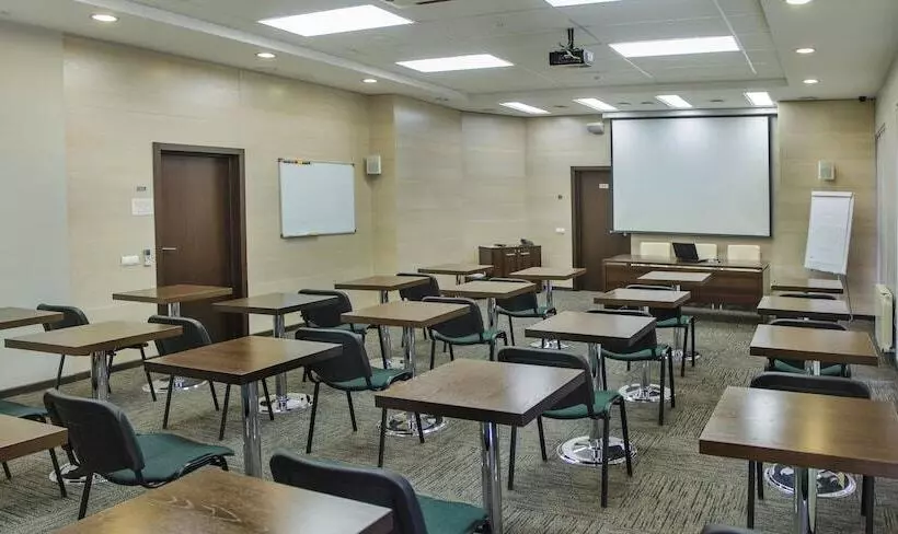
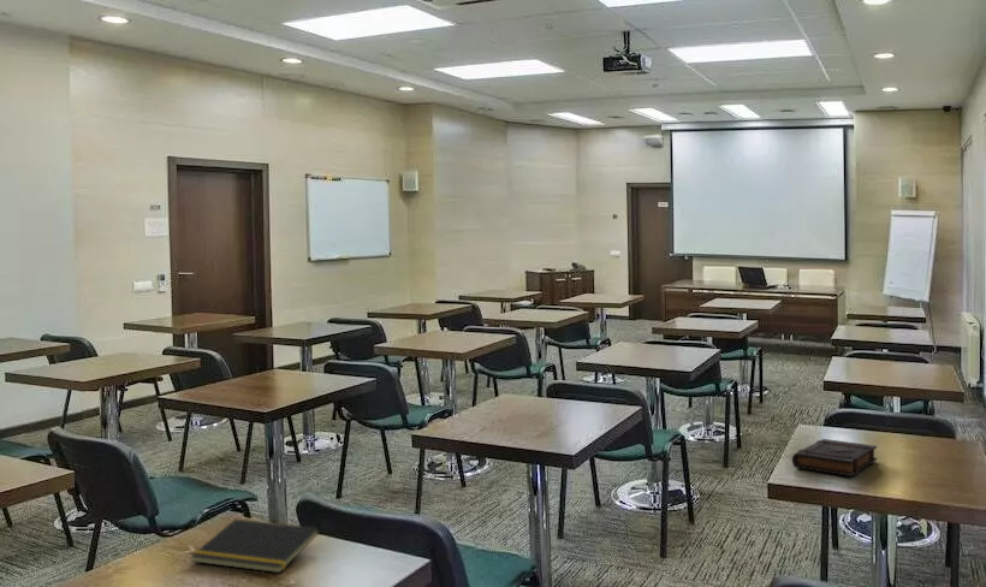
+ notepad [189,518,321,574]
+ book [791,438,878,478]
